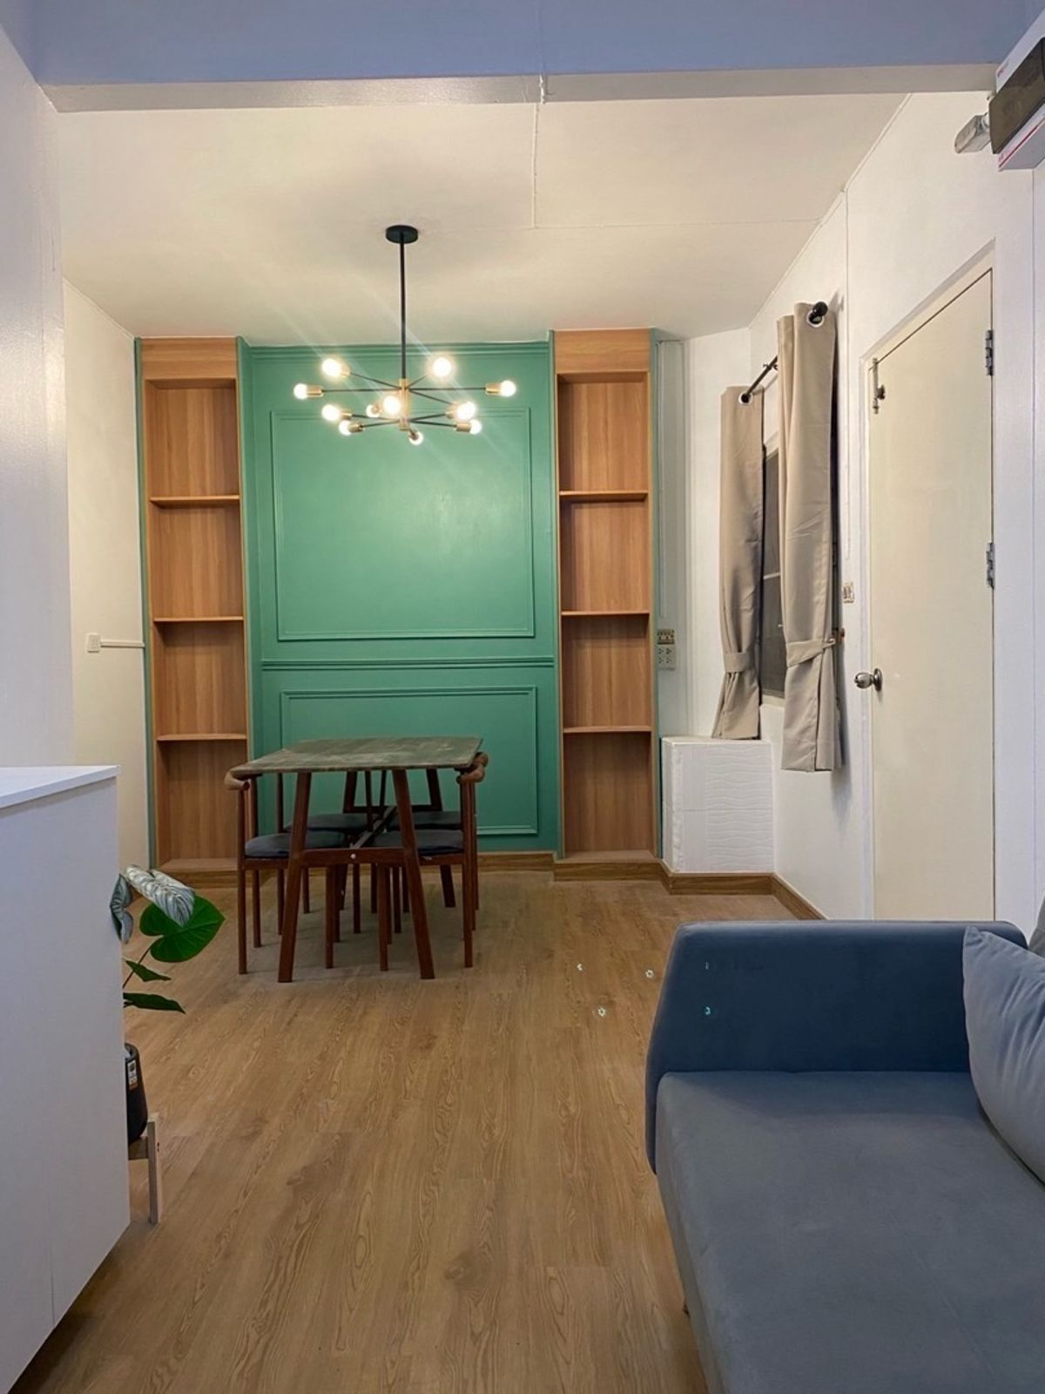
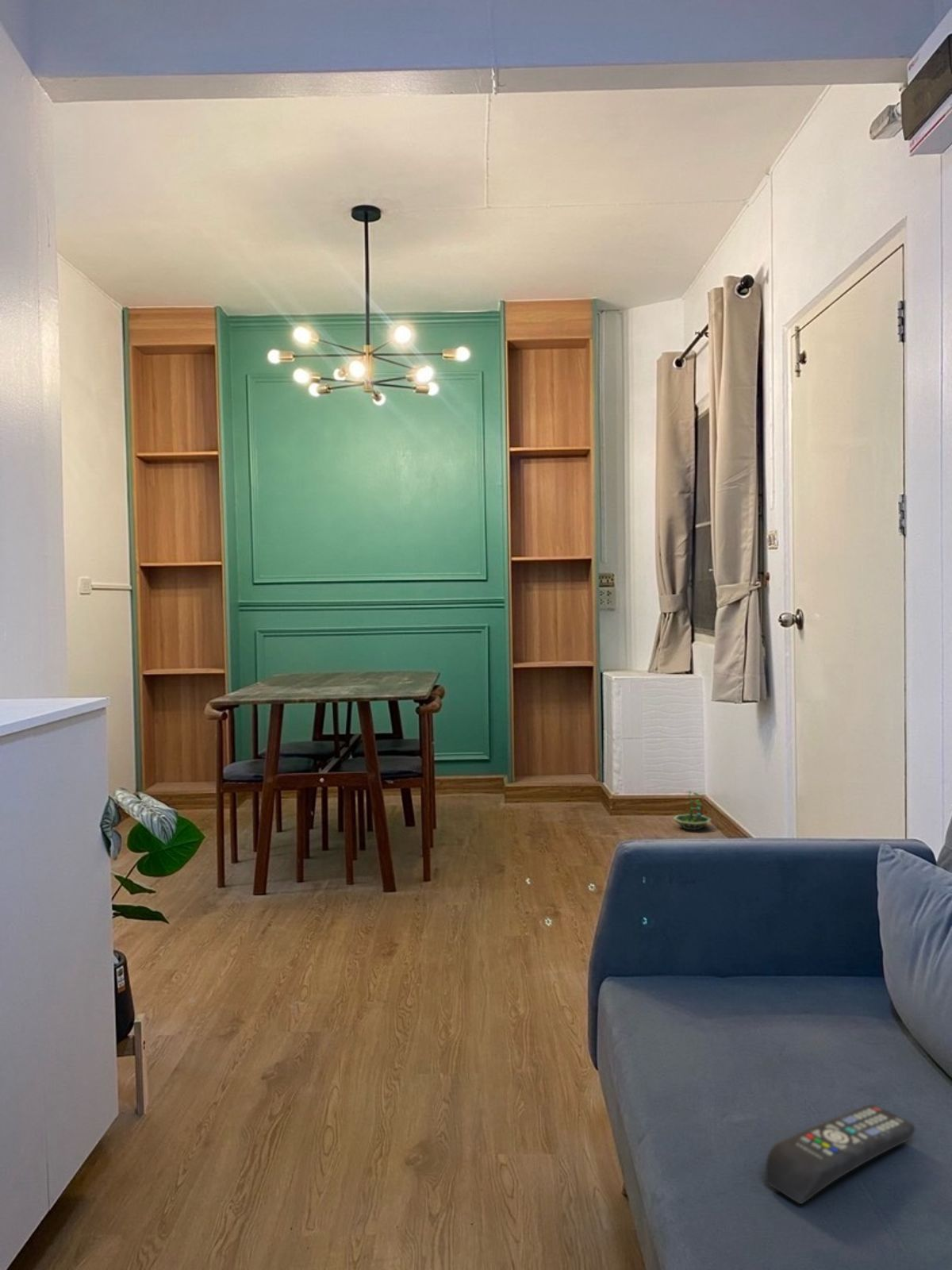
+ remote control [765,1103,916,1205]
+ terrarium [672,790,712,831]
